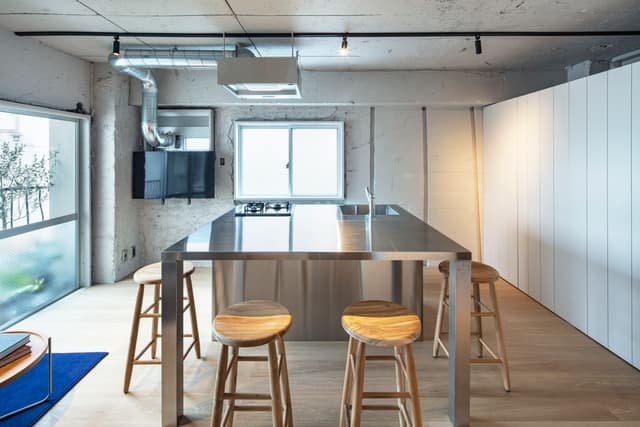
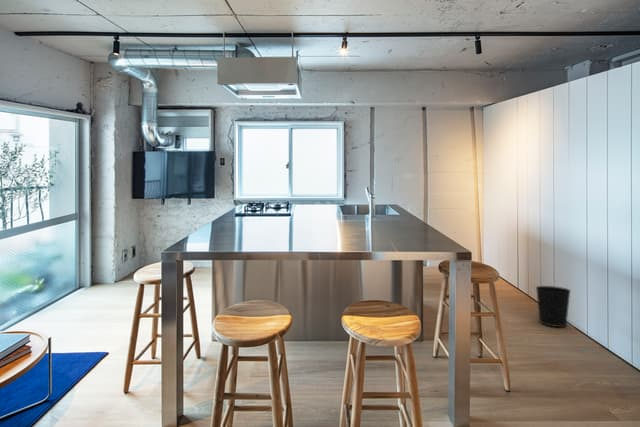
+ wastebasket [535,285,572,328]
